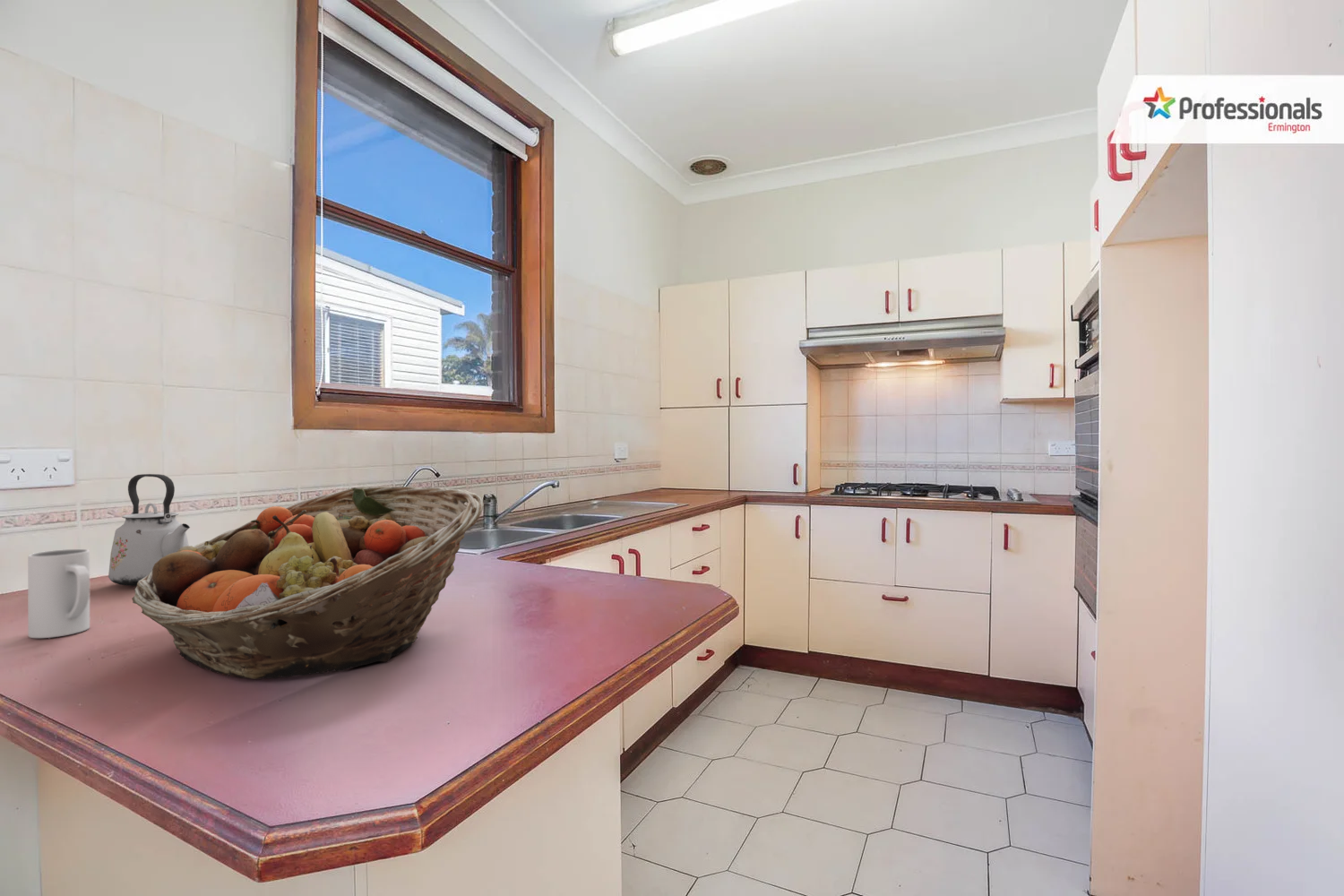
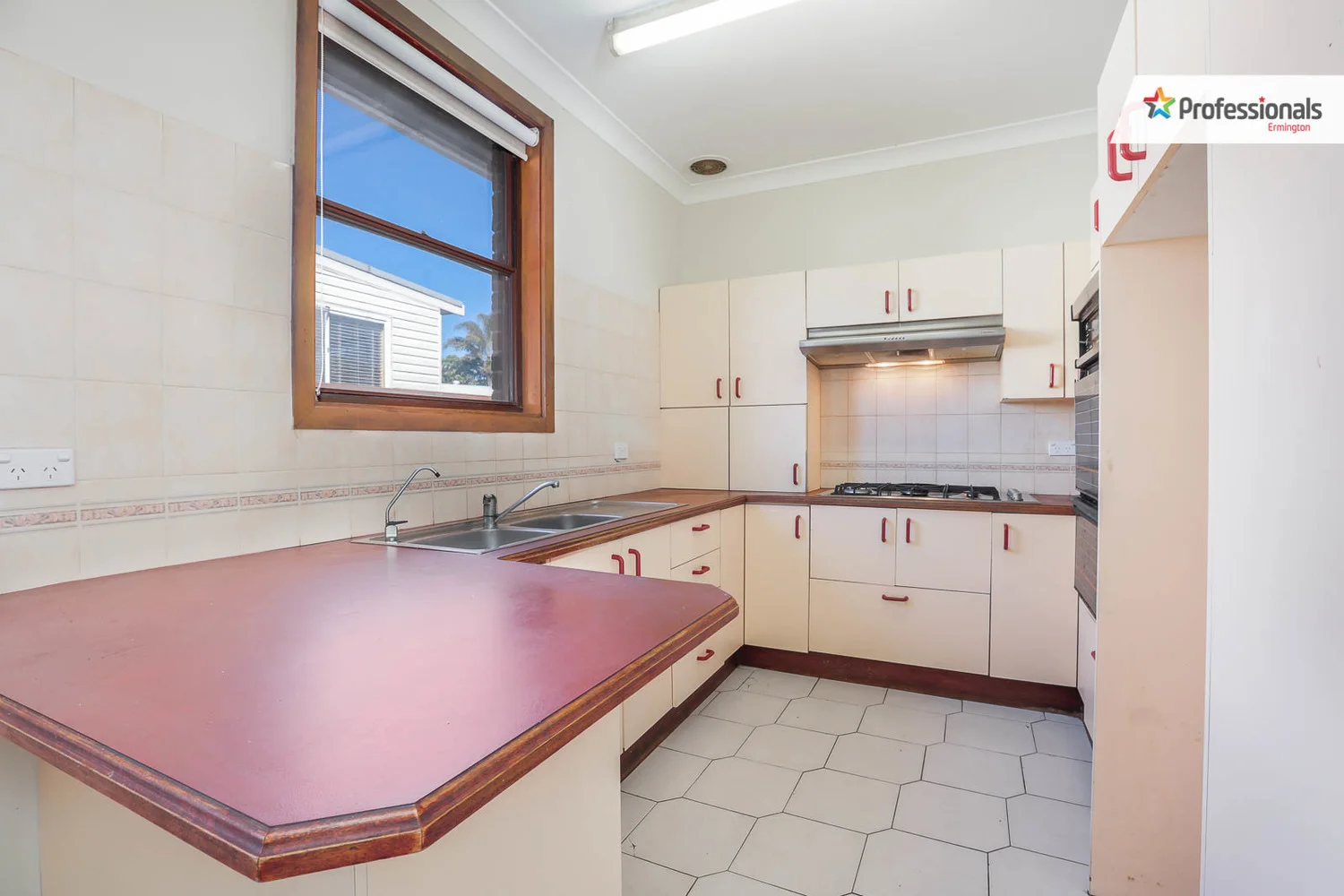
- kettle [108,473,191,587]
- fruit basket [131,486,485,680]
- mug [27,548,90,639]
